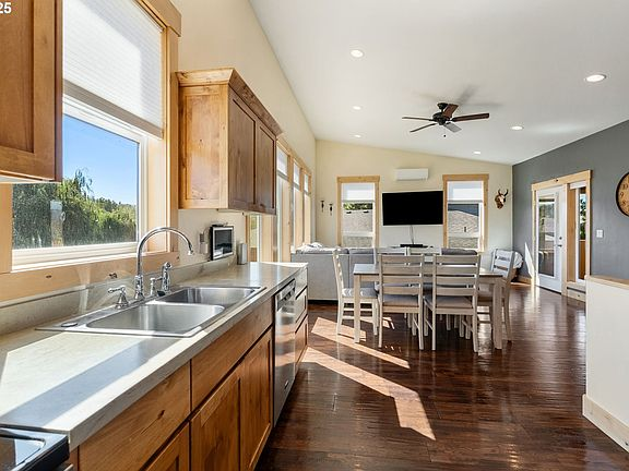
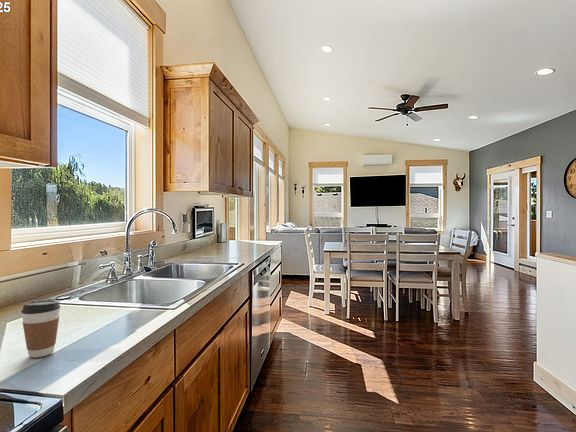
+ coffee cup [20,299,61,358]
